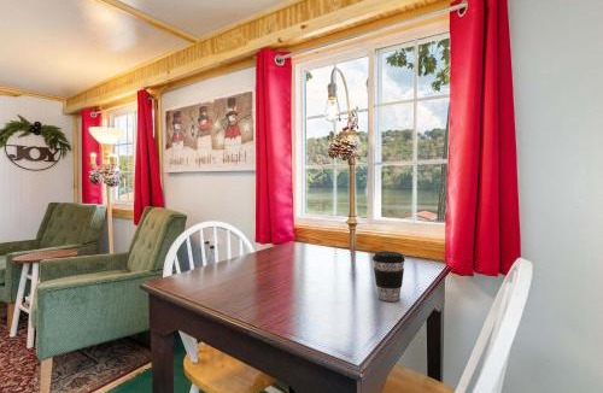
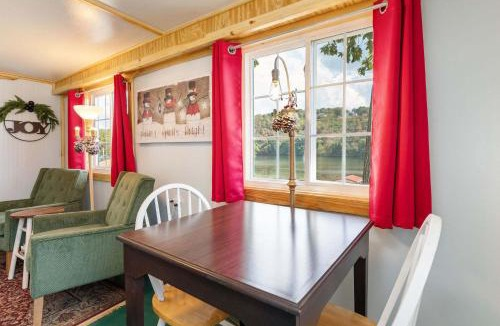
- coffee cup [371,251,406,303]
